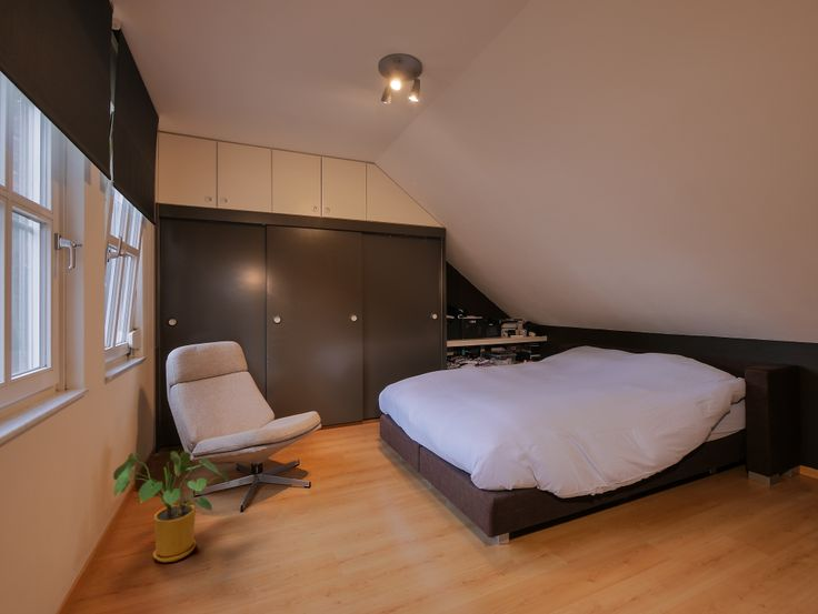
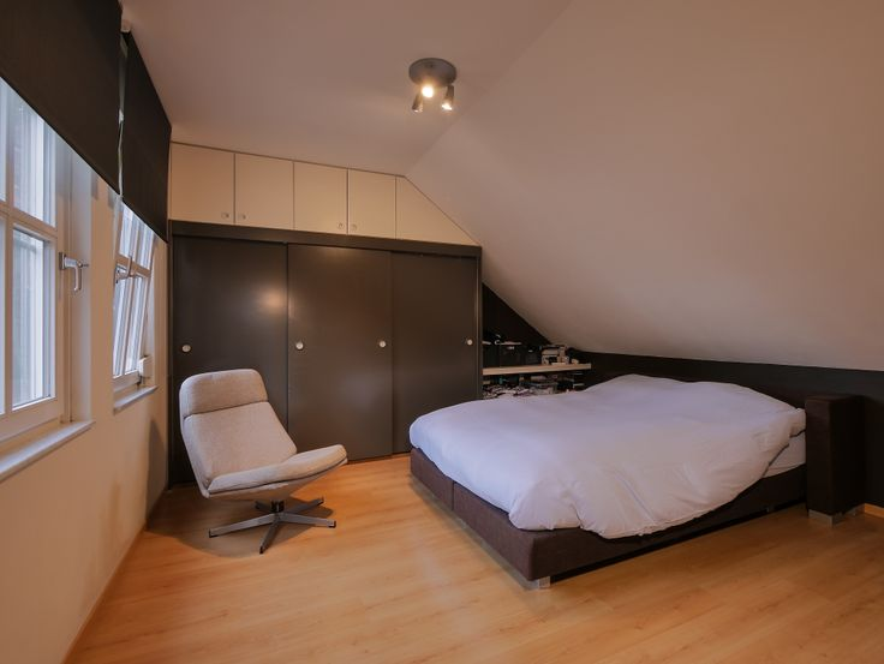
- house plant [112,450,231,563]
